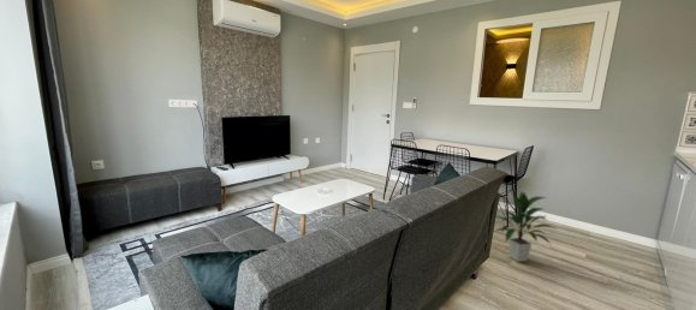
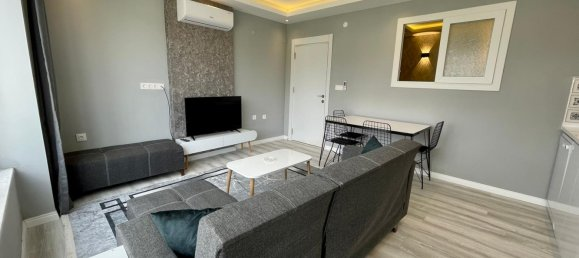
- indoor plant [494,190,559,263]
